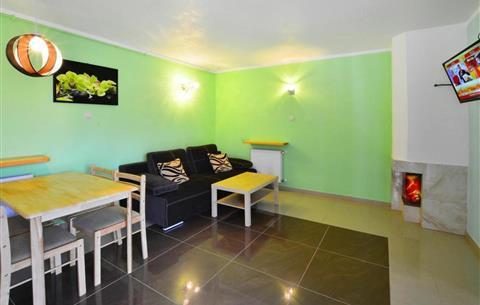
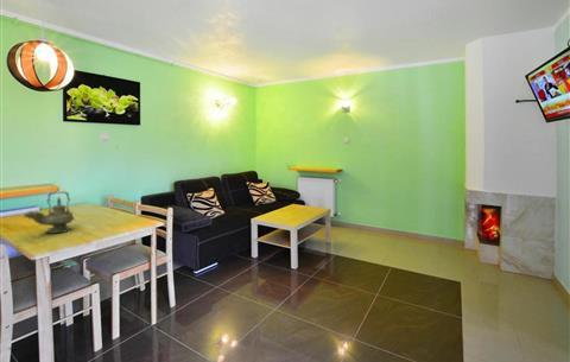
+ teapot [23,190,76,234]
